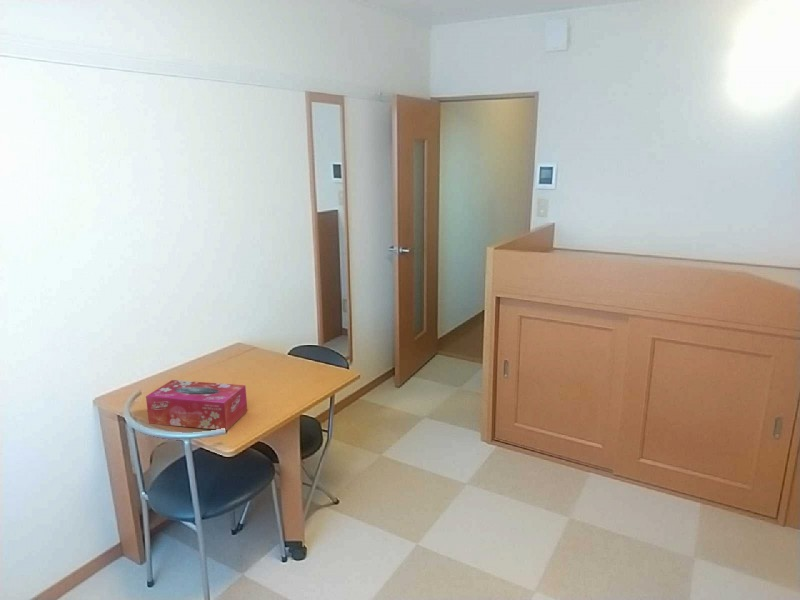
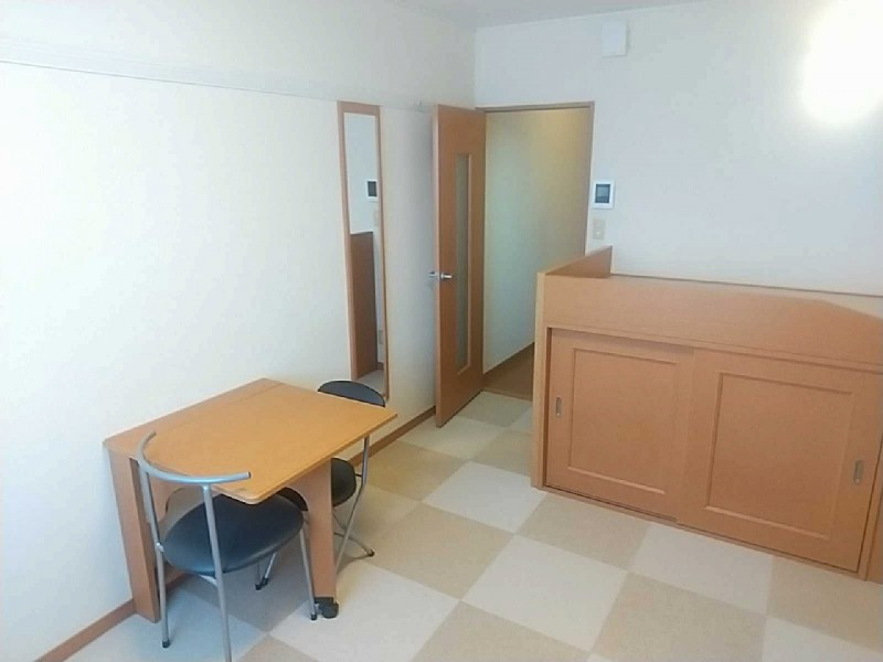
- tissue box [145,379,248,431]
